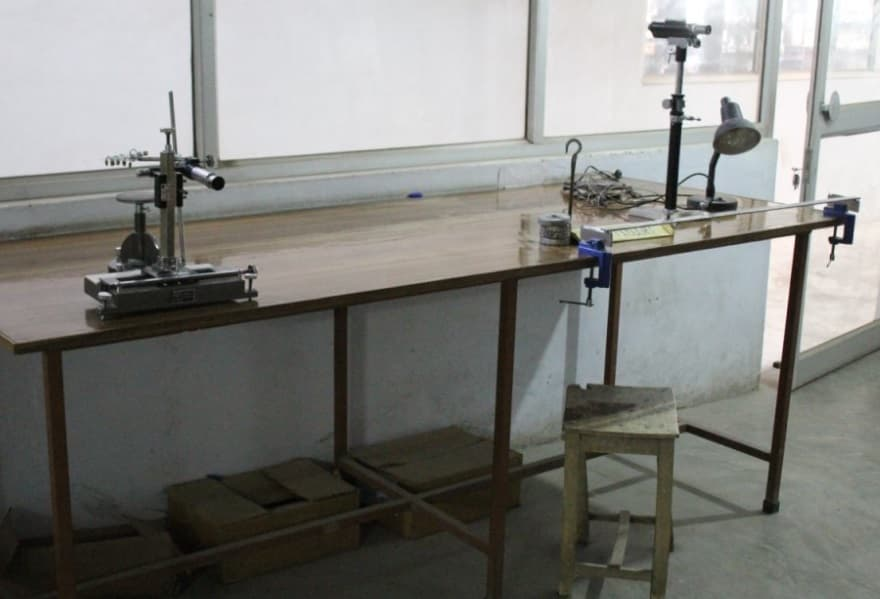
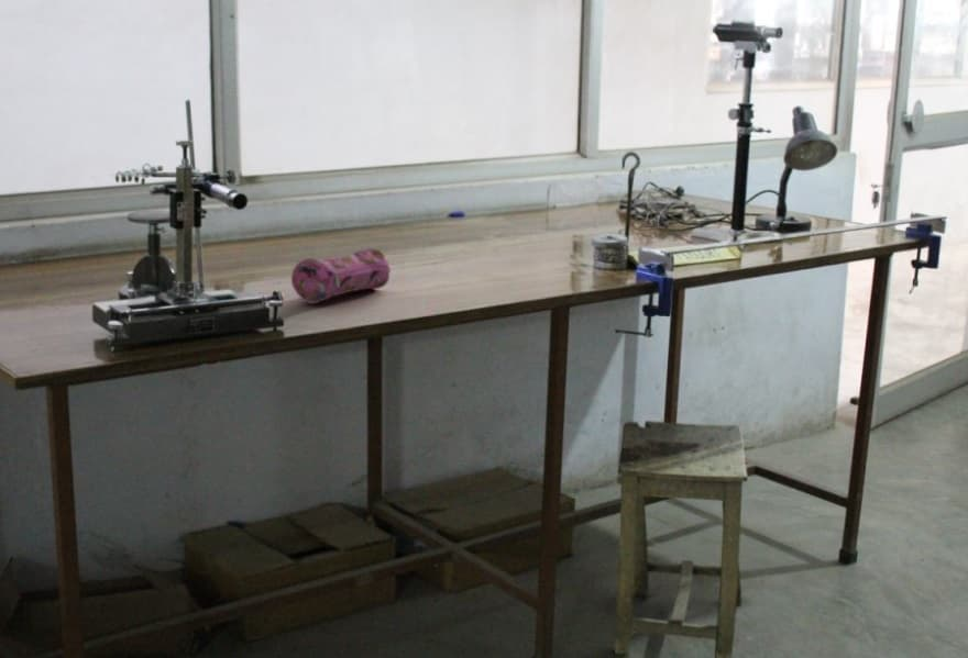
+ pencil case [290,247,392,304]
